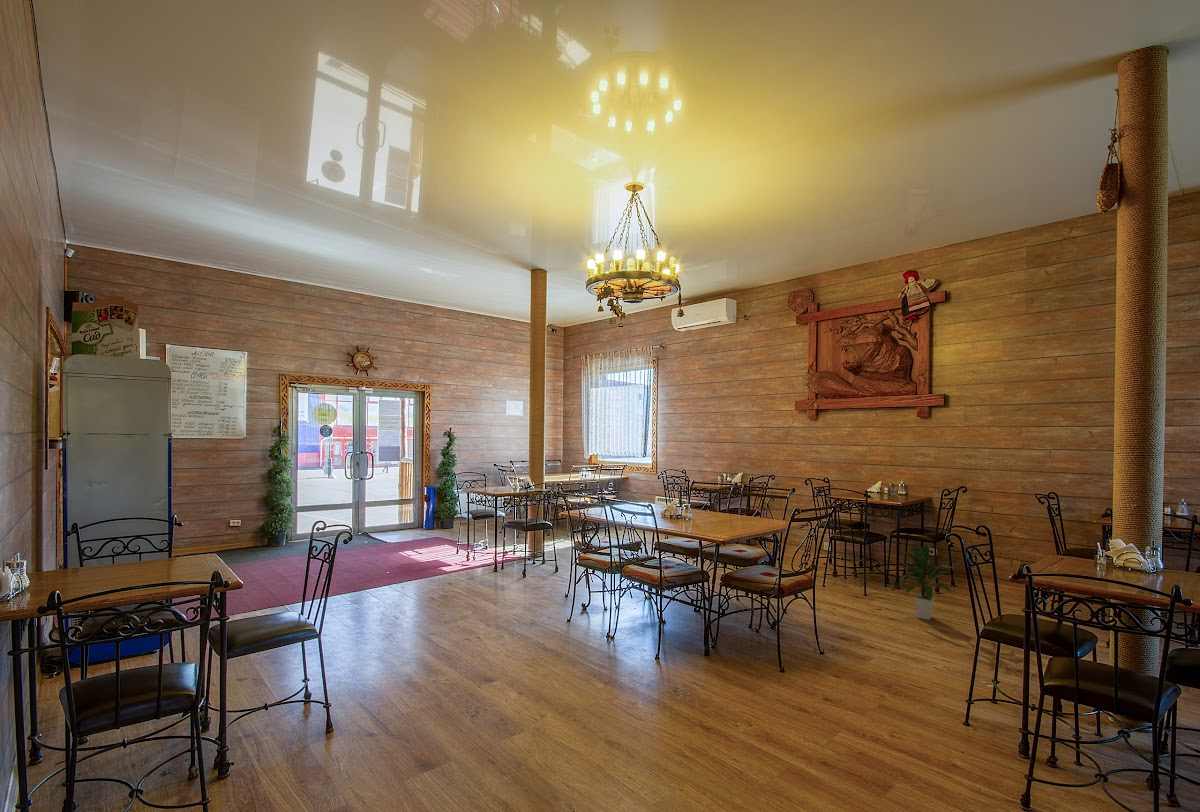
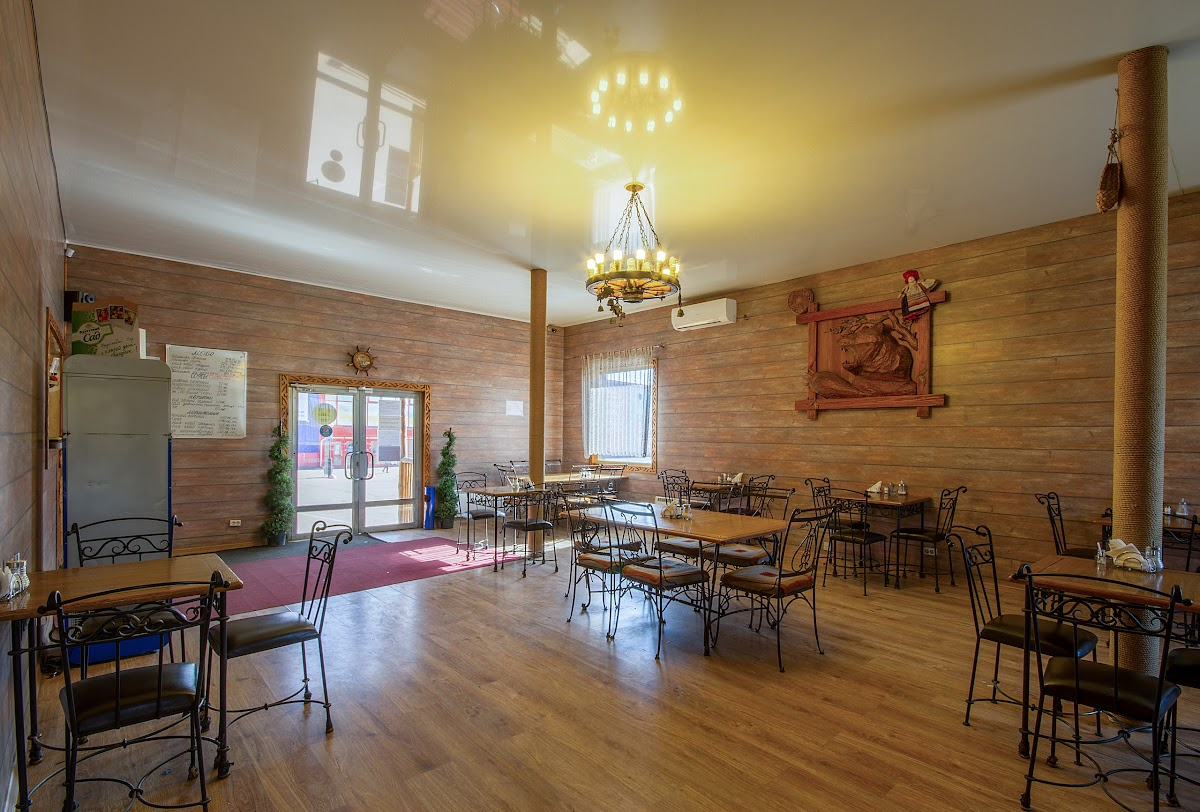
- indoor plant [889,542,955,621]
